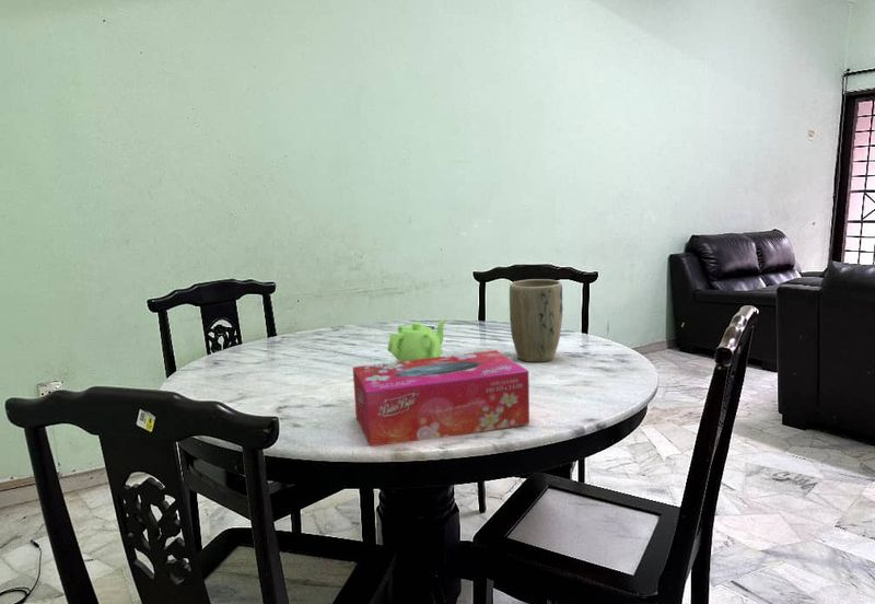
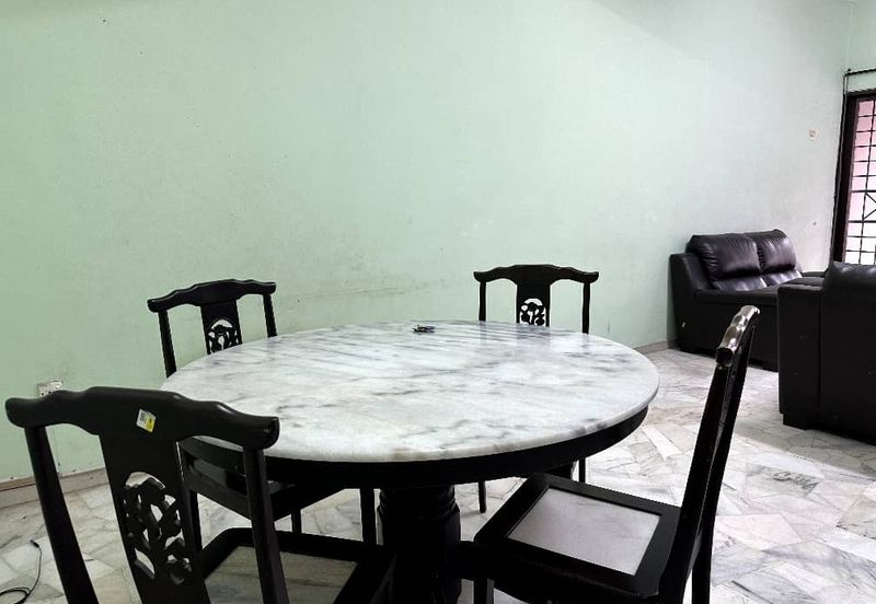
- teapot [386,317,448,362]
- plant pot [509,278,564,363]
- tissue box [352,349,530,448]
